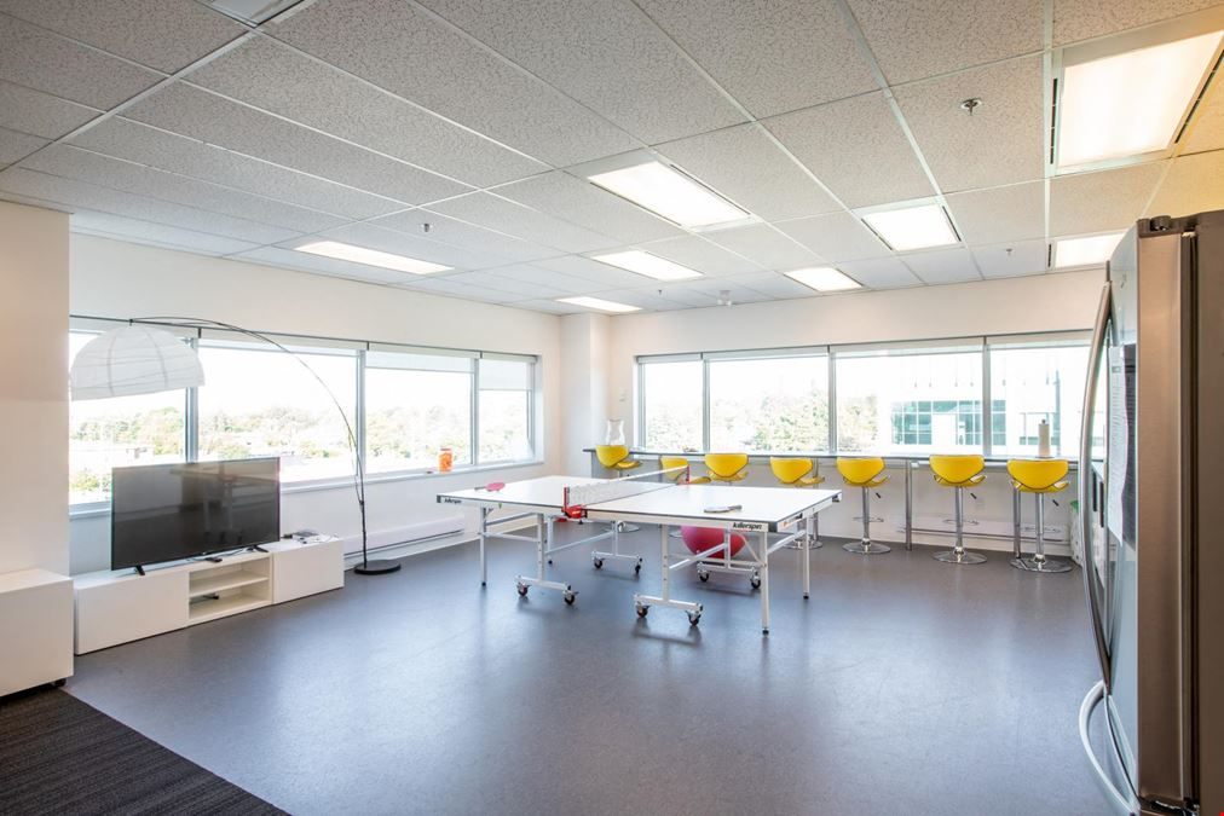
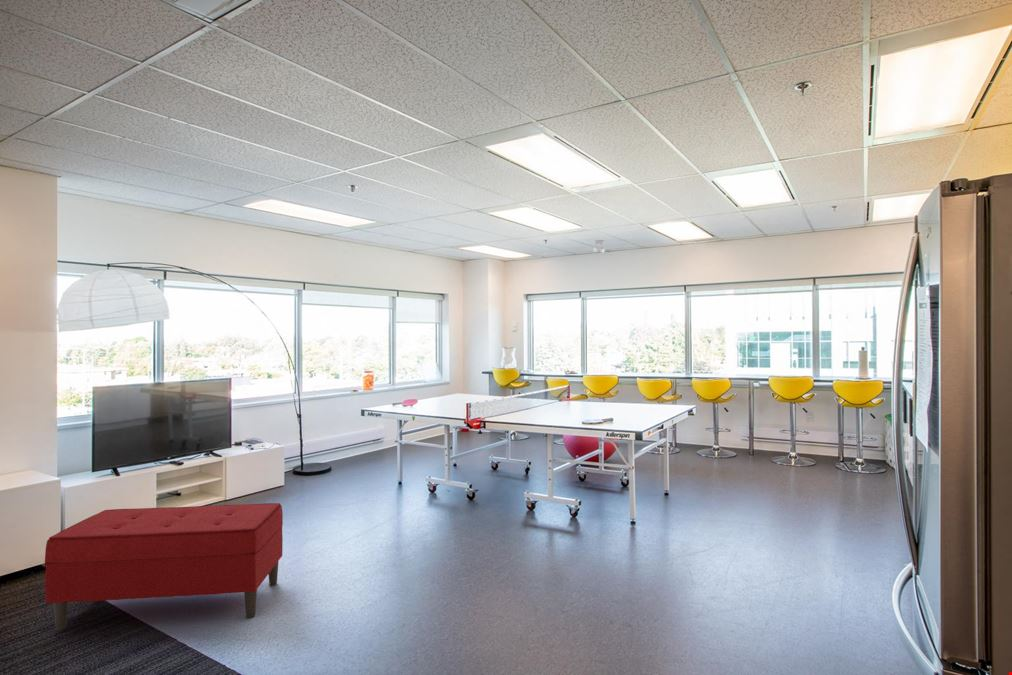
+ bench [44,502,284,632]
